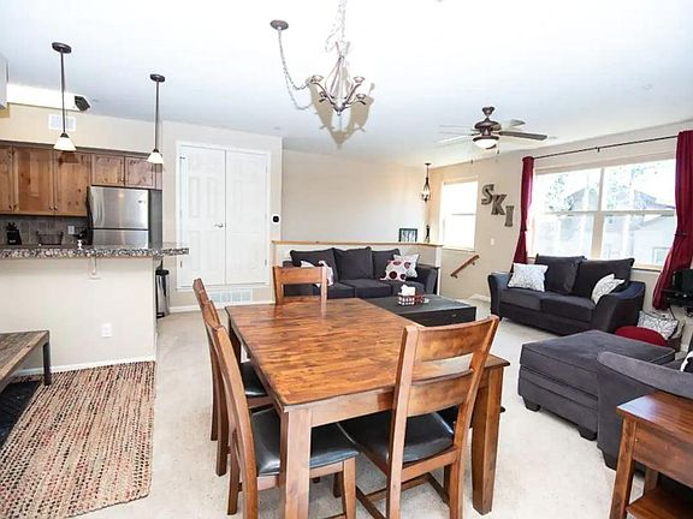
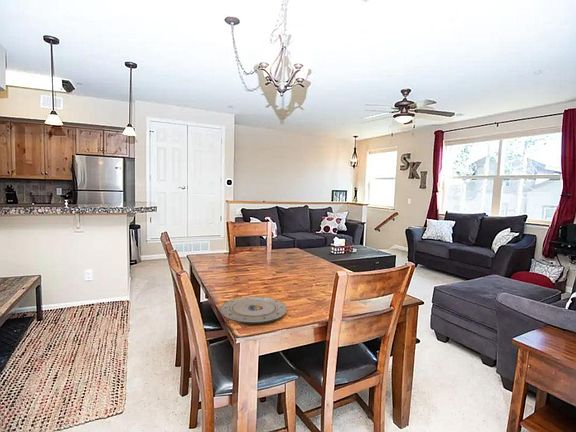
+ plate [219,296,288,325]
